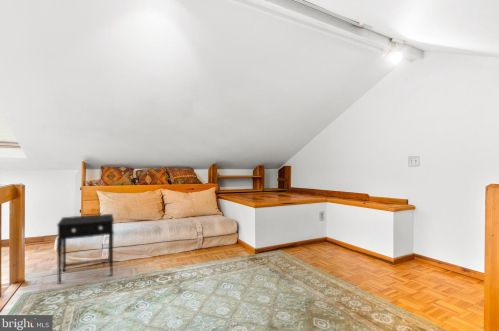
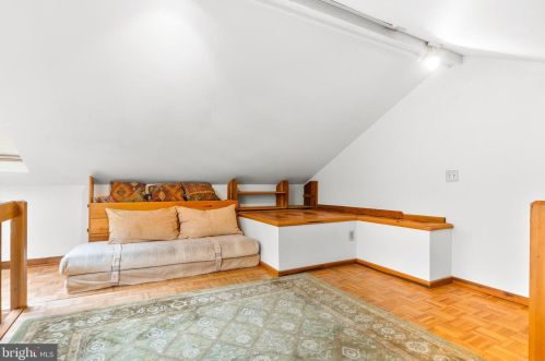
- side table [56,213,115,285]
